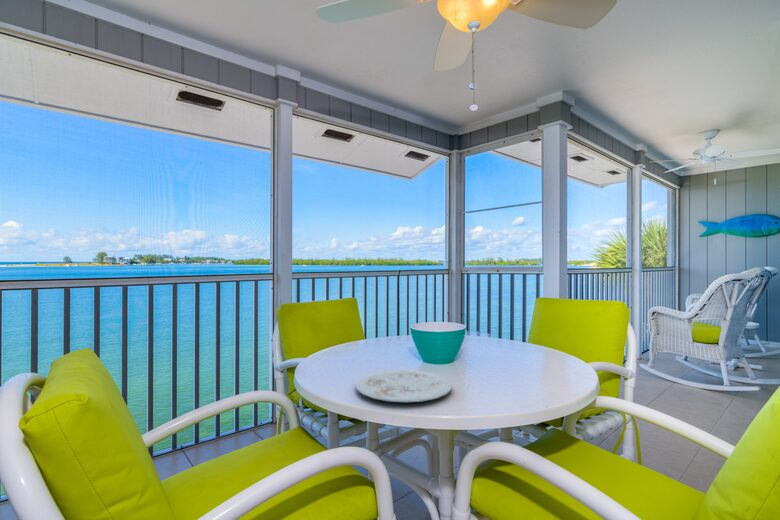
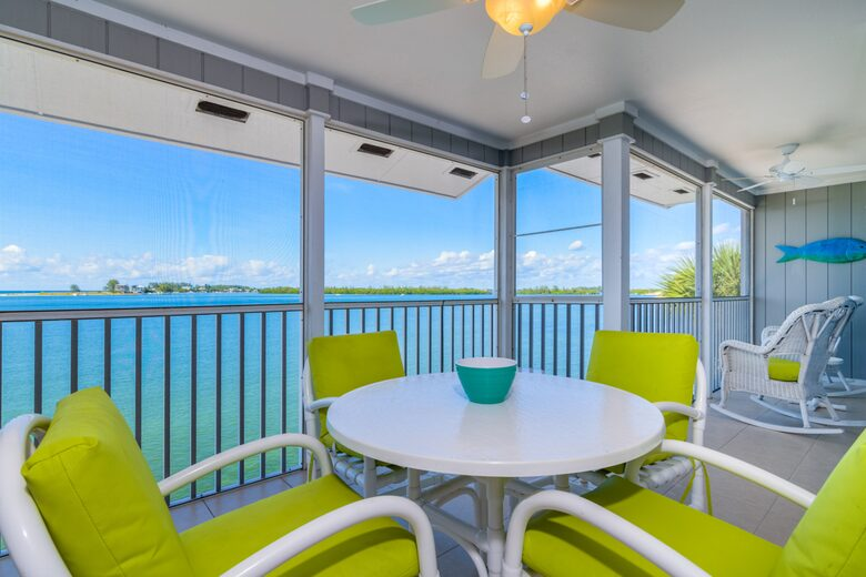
- plate [355,369,452,403]
